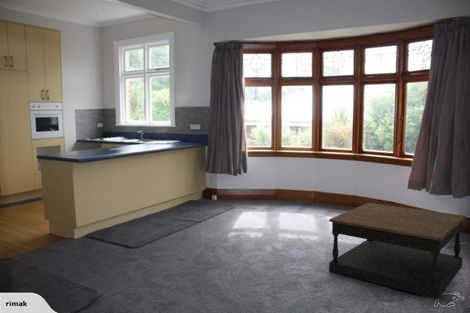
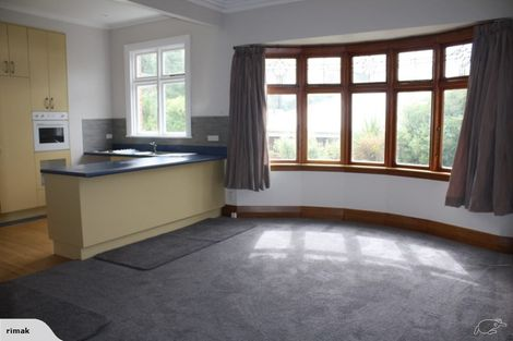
- coffee table [328,202,467,300]
